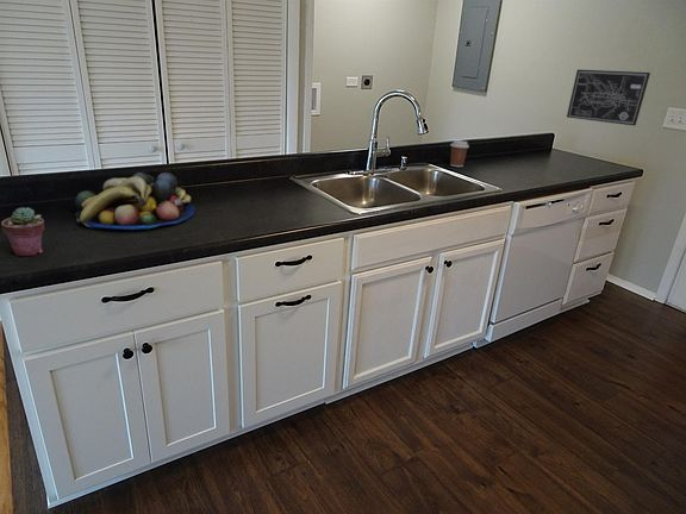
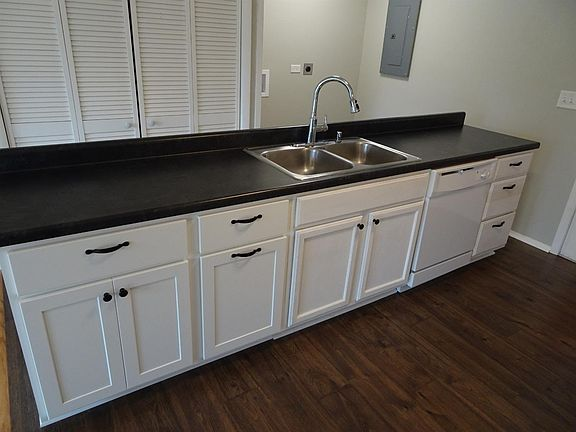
- wall art [566,68,651,127]
- coffee cup [449,139,470,168]
- fruit bowl [74,171,197,231]
- potted succulent [0,206,45,257]
